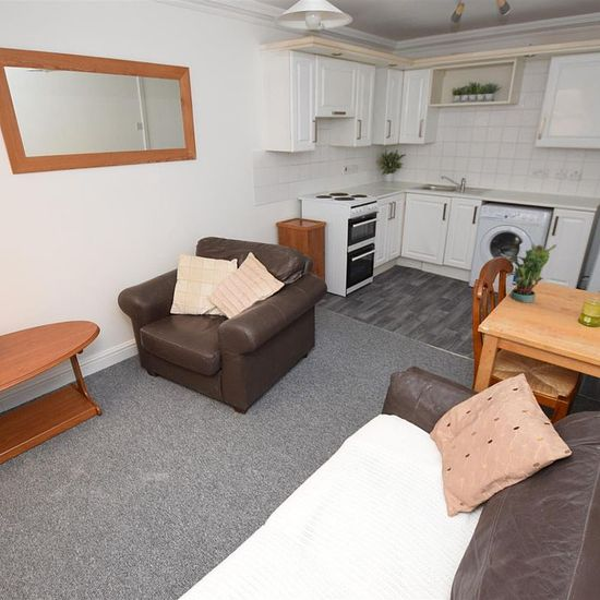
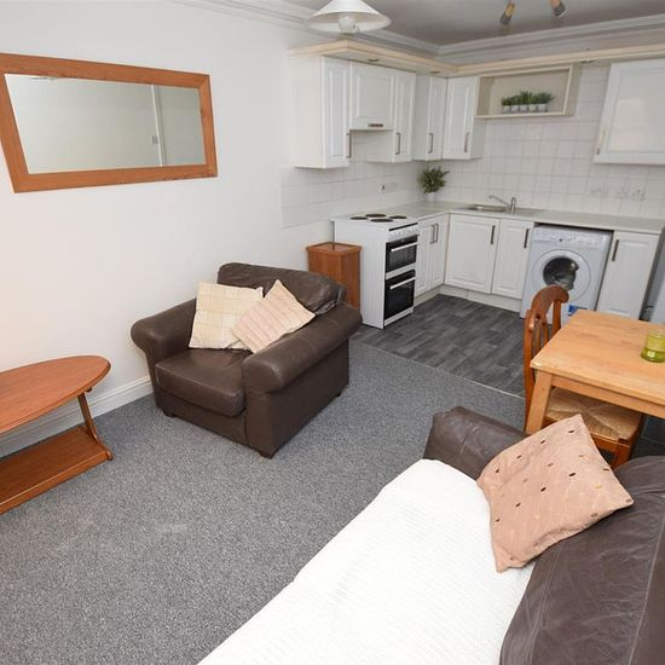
- potted plant [504,242,557,303]
